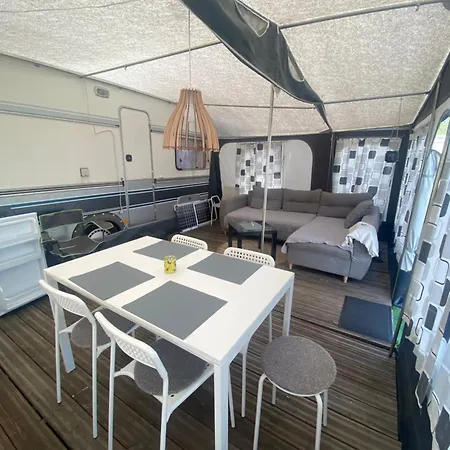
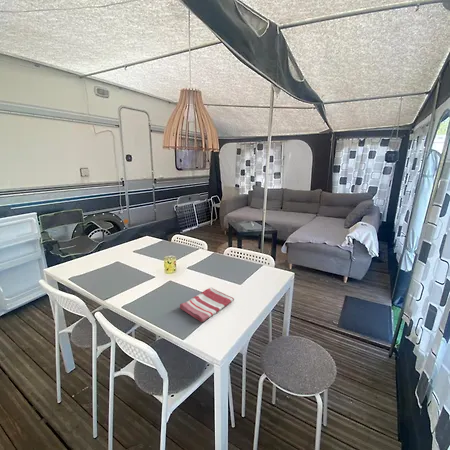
+ dish towel [179,287,235,323]
